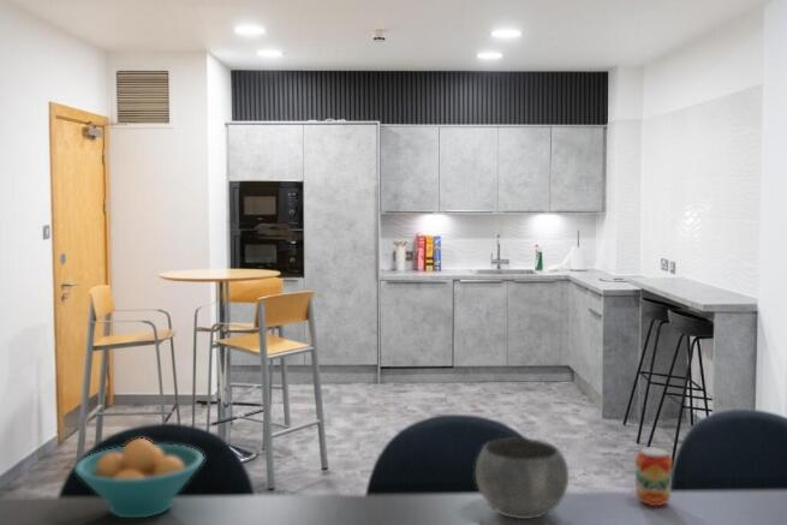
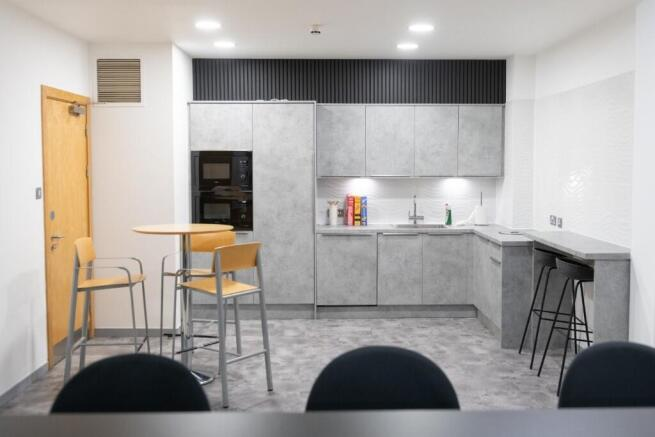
- beverage can [634,446,674,507]
- bowl [475,436,570,520]
- fruit bowl [73,437,205,519]
